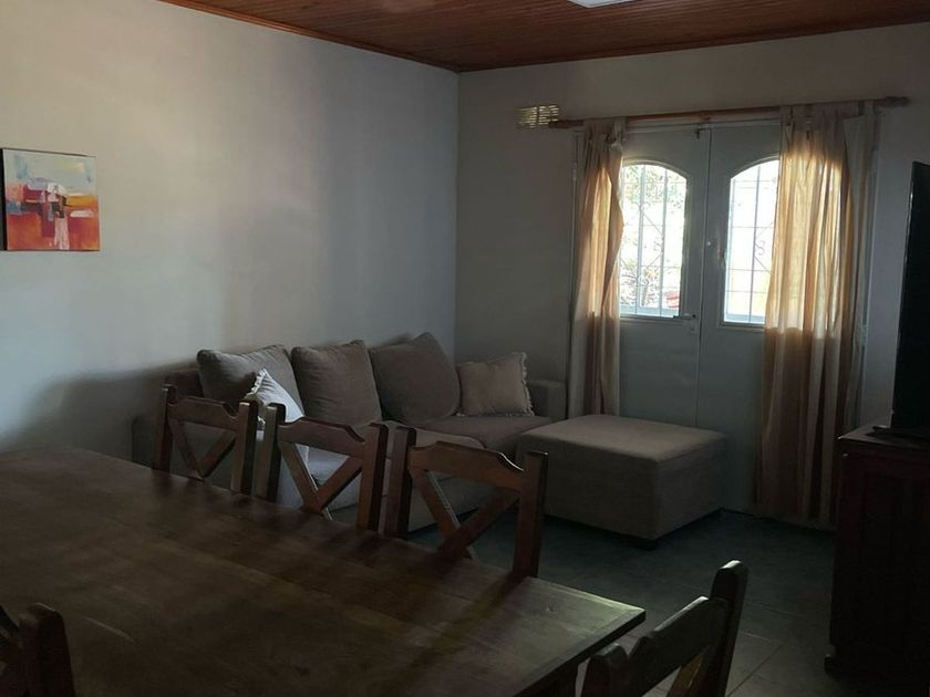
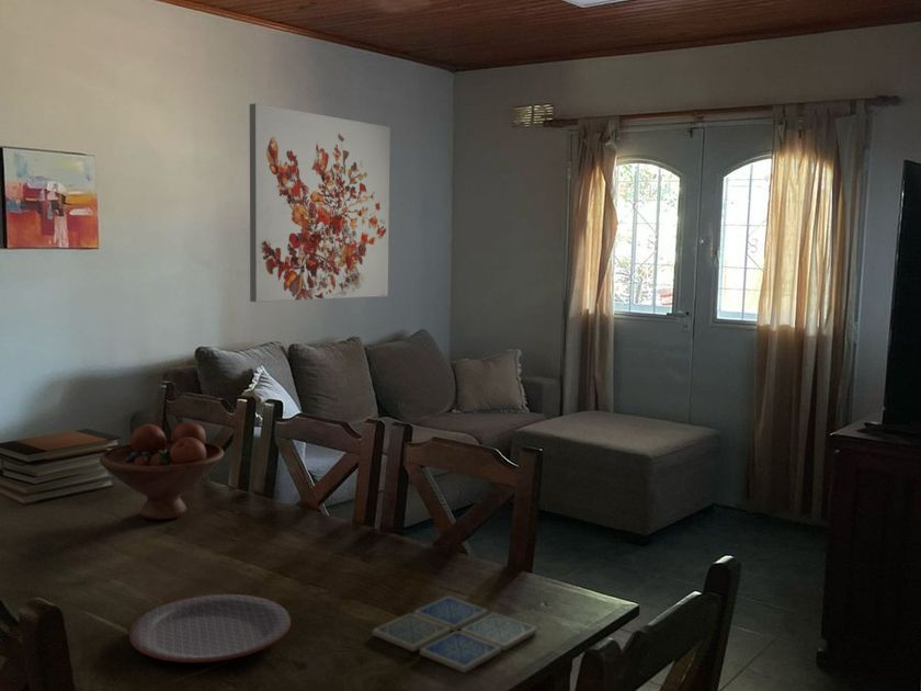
+ drink coaster [372,596,538,673]
+ plate [128,593,292,664]
+ fruit bowl [100,421,225,521]
+ wall art [249,102,391,303]
+ book stack [0,428,123,506]
